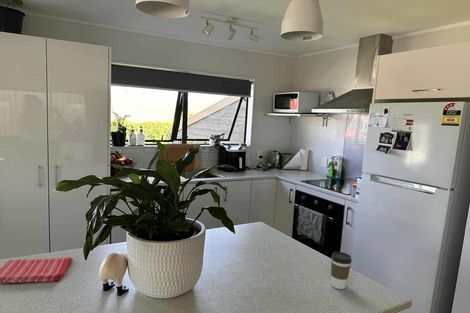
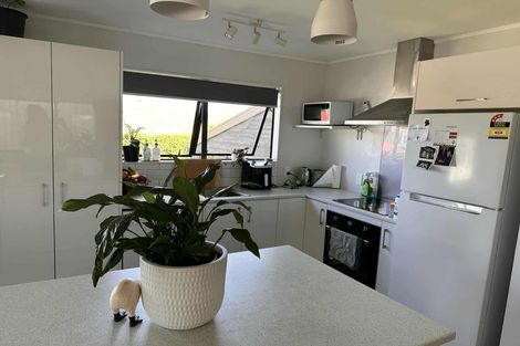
- dish towel [0,256,73,284]
- coffee cup [330,251,353,290]
